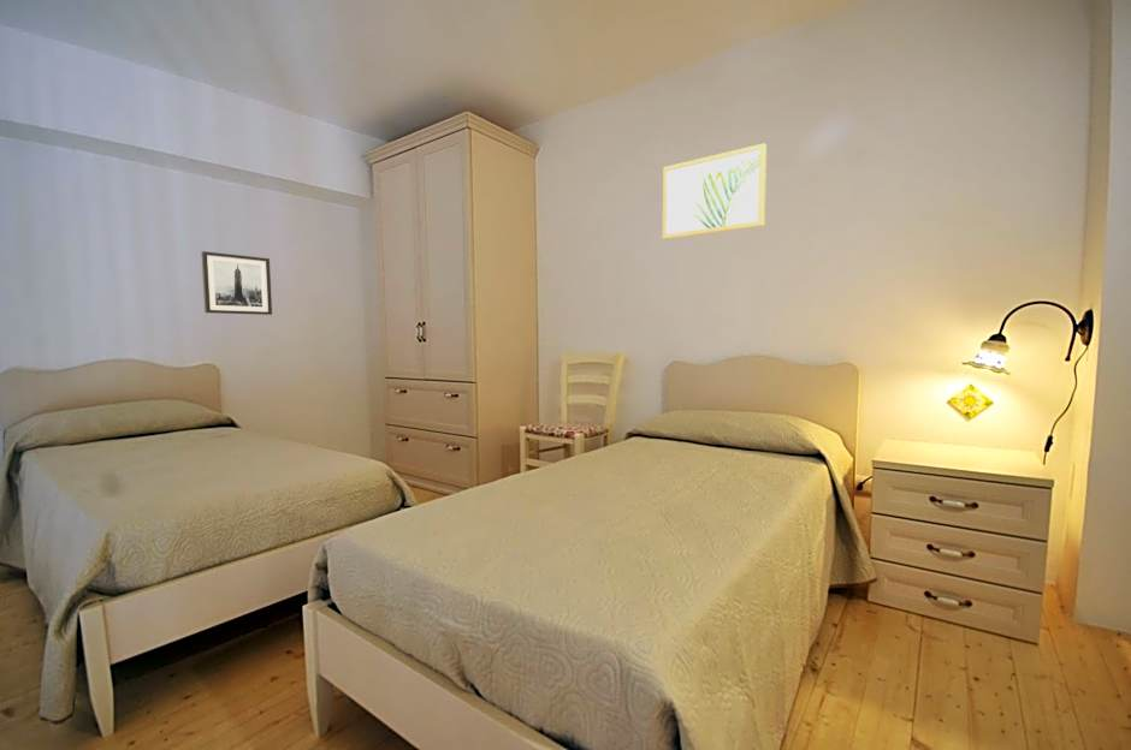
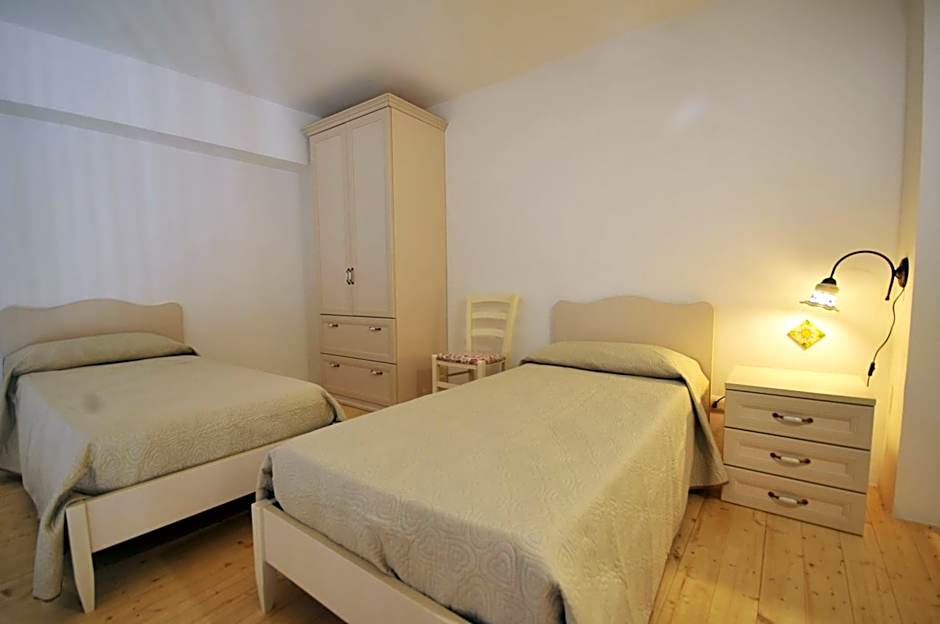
- wall art [200,250,273,316]
- wall art [662,142,768,240]
